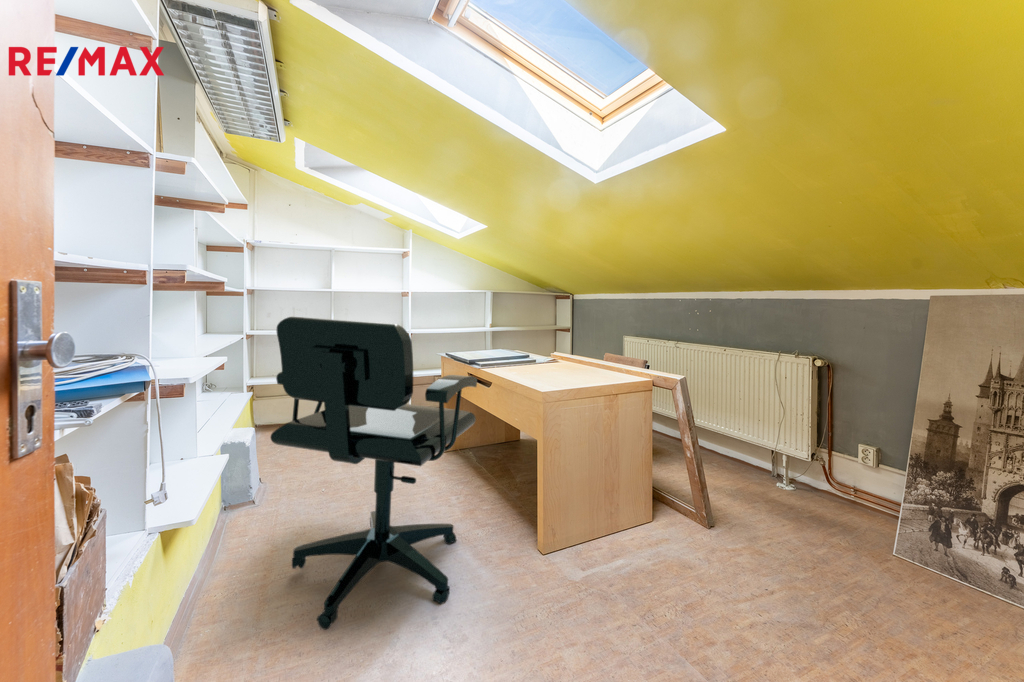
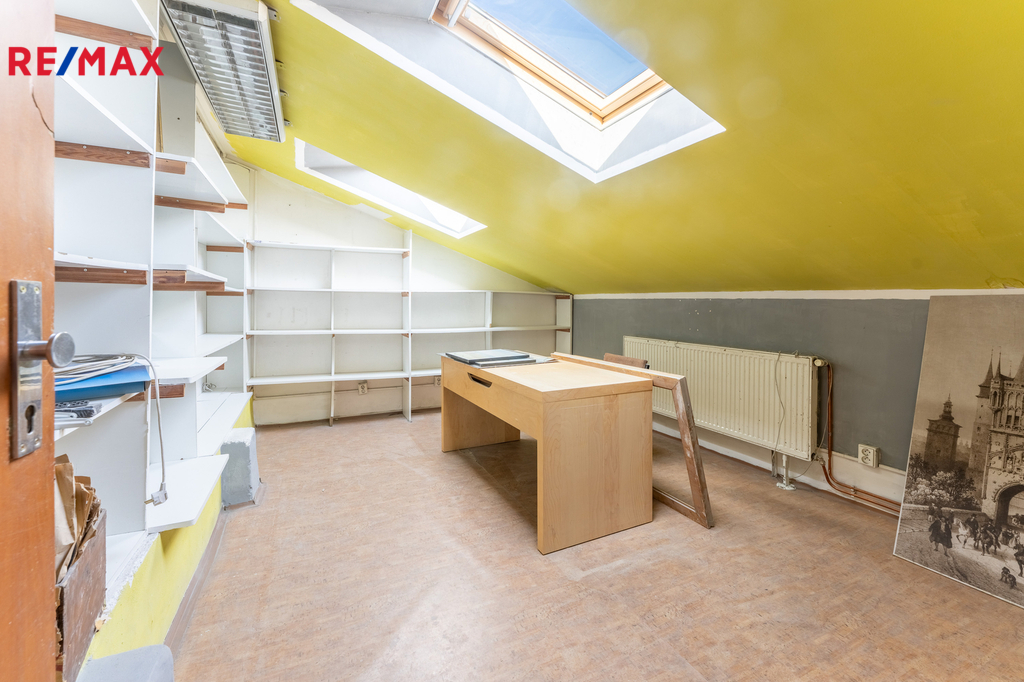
- office chair [269,316,478,631]
